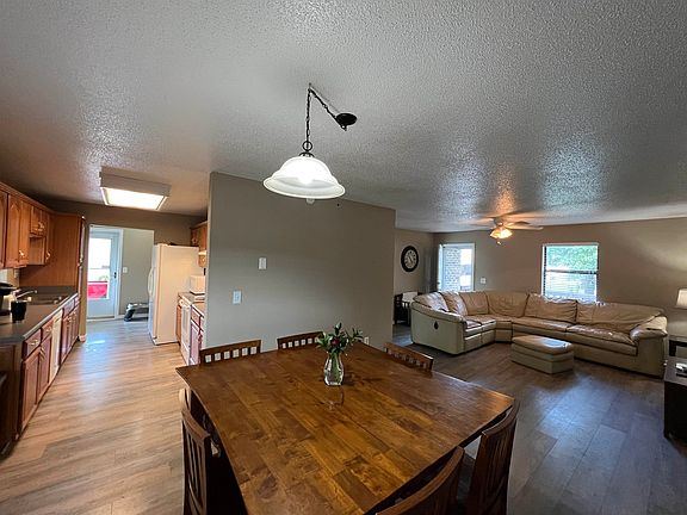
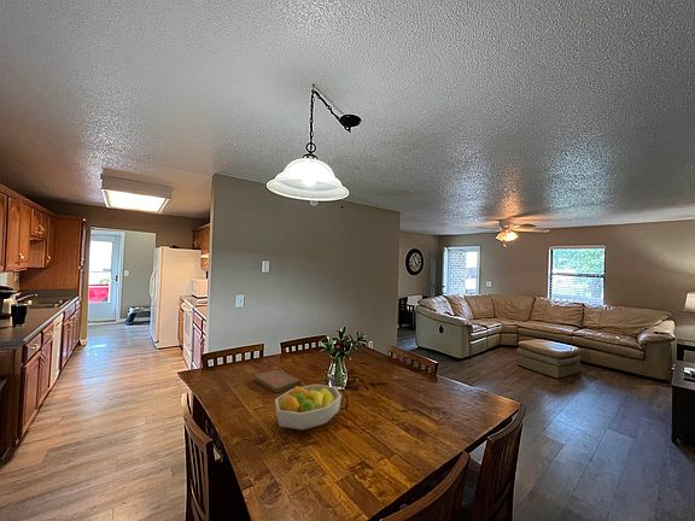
+ notebook [253,369,302,394]
+ fruit bowl [274,384,343,431]
